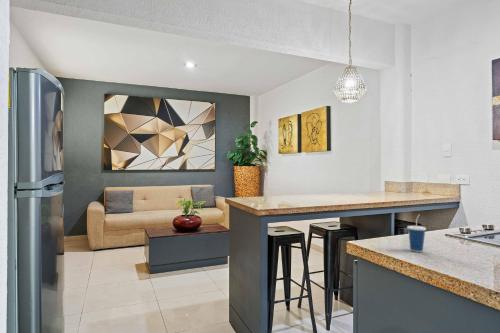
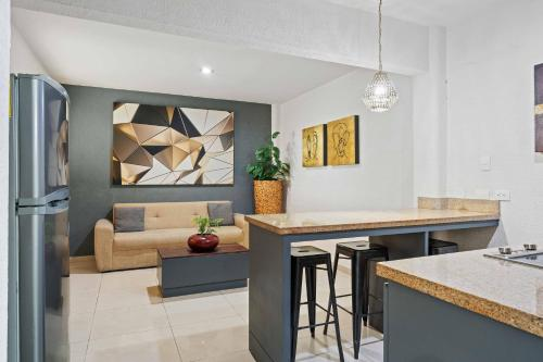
- cup [406,213,427,253]
